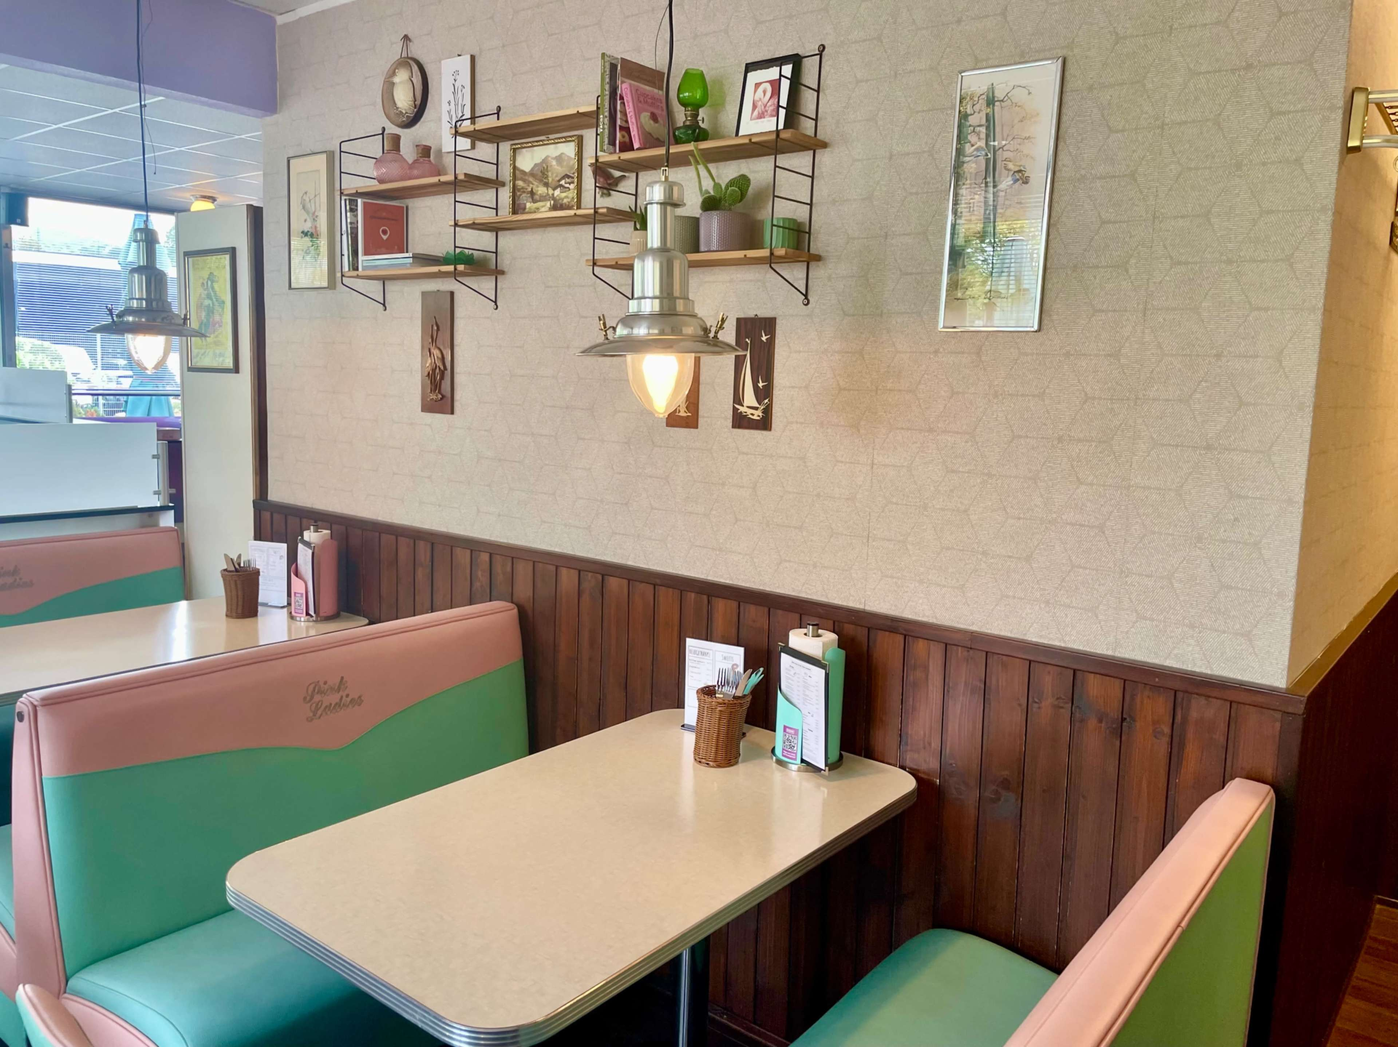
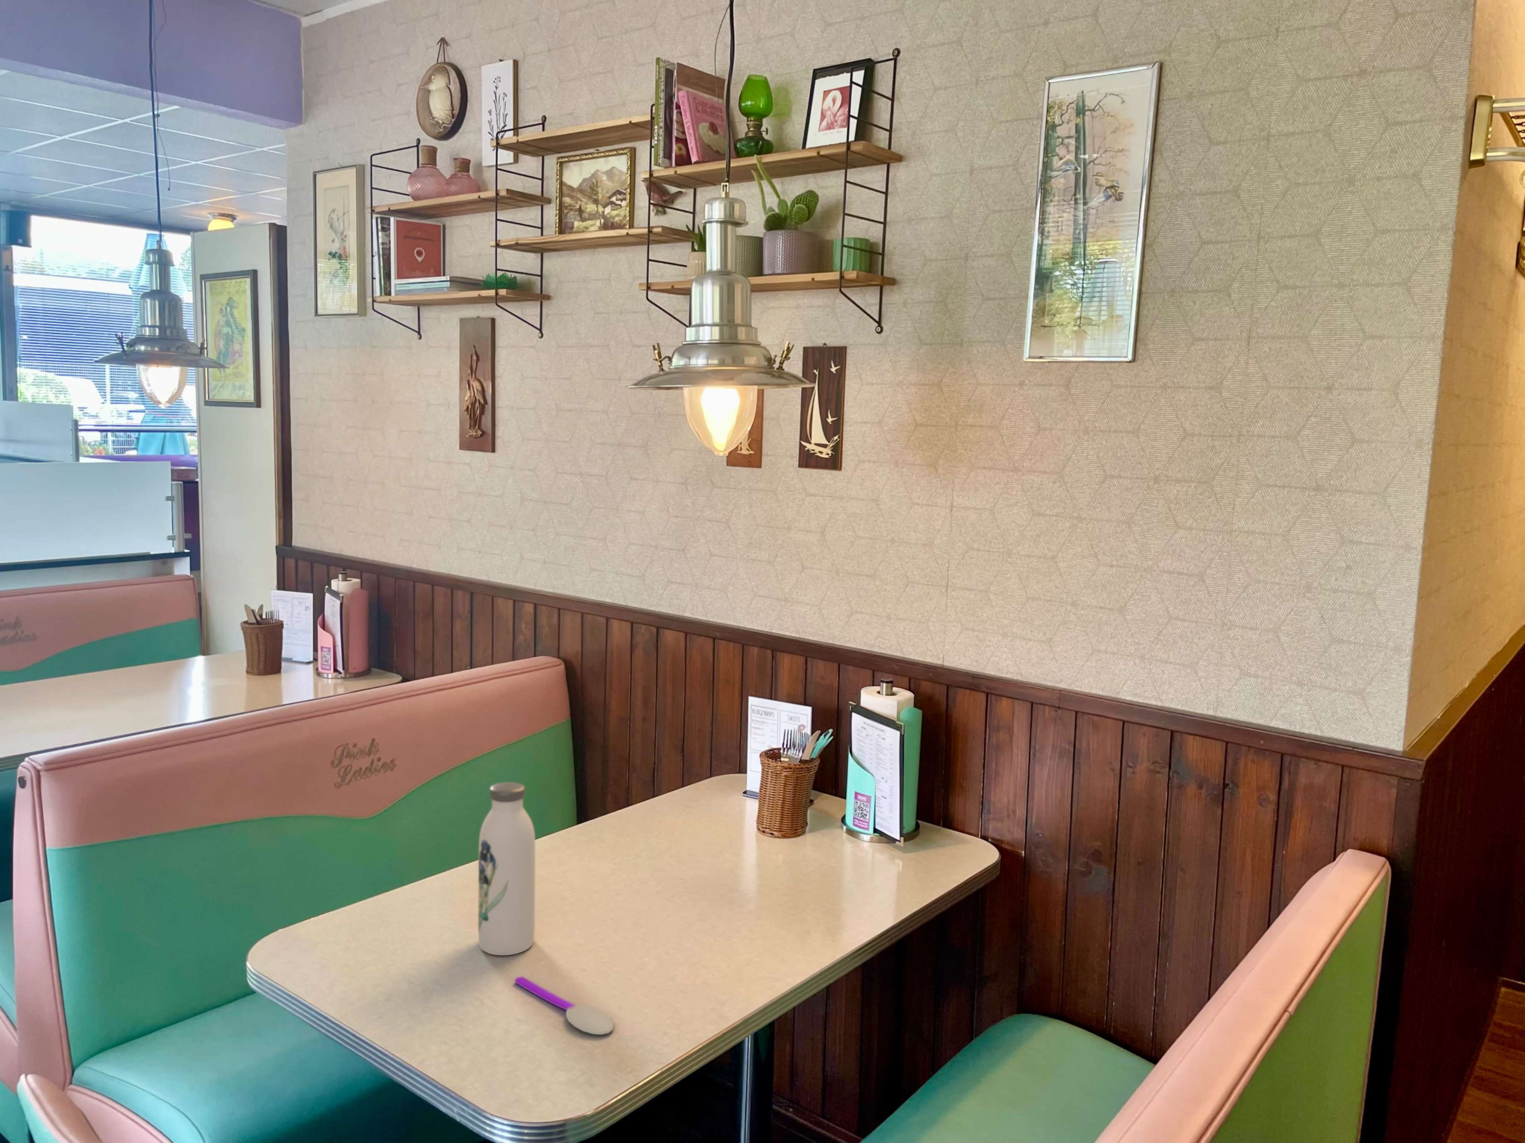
+ spoon [514,976,614,1035]
+ water bottle [478,782,536,956]
